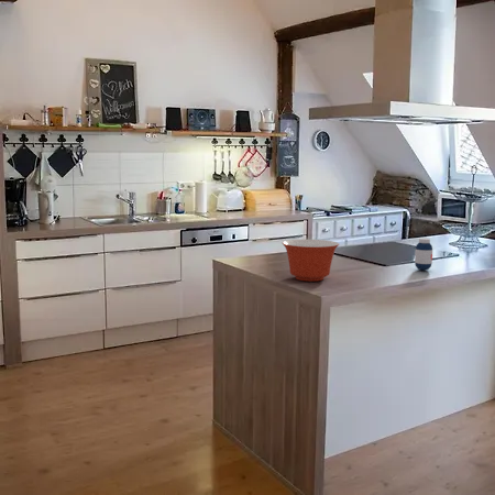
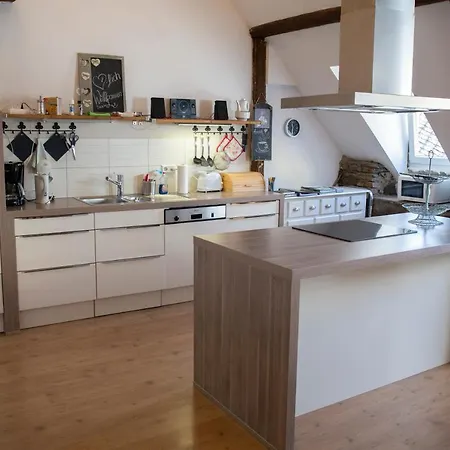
- mixing bowl [282,239,340,283]
- medicine bottle [414,238,433,272]
